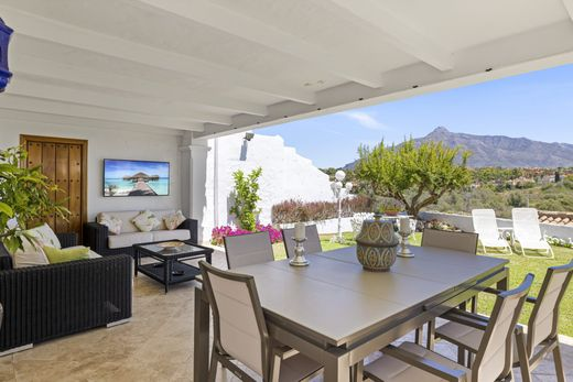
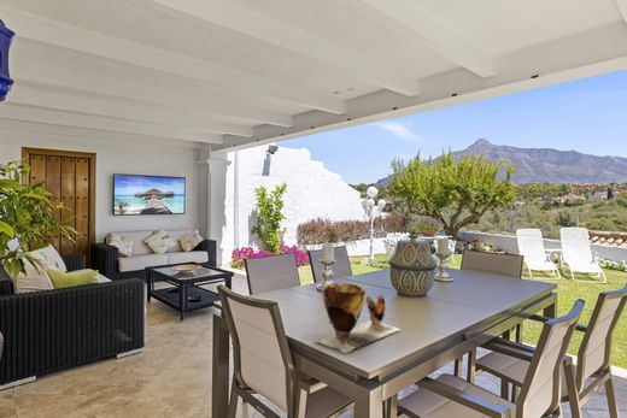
+ clay pot [314,282,403,354]
